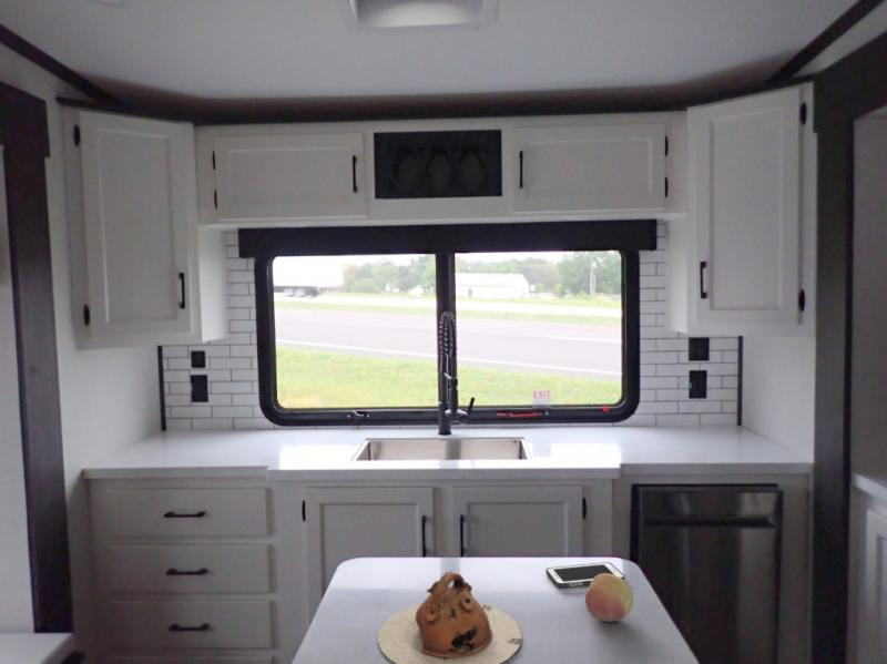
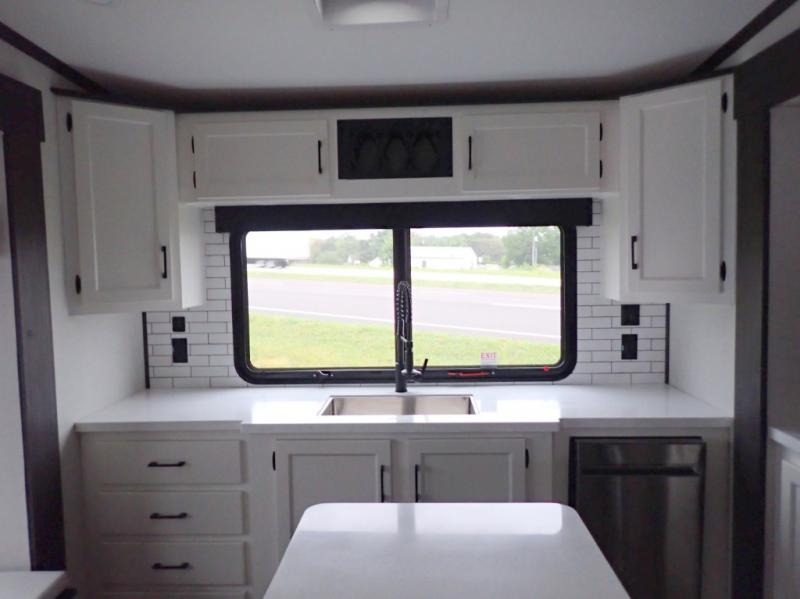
- teapot [377,571,522,664]
- fruit [584,573,634,623]
- cell phone [546,561,626,589]
